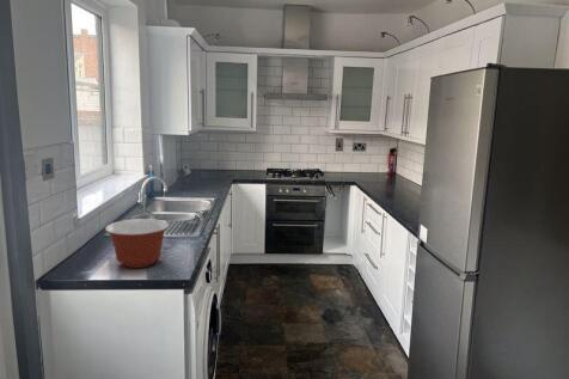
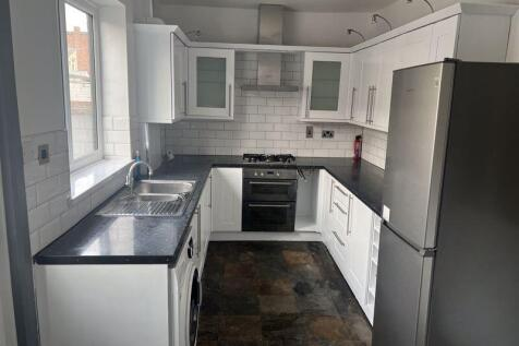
- mixing bowl [104,218,170,269]
